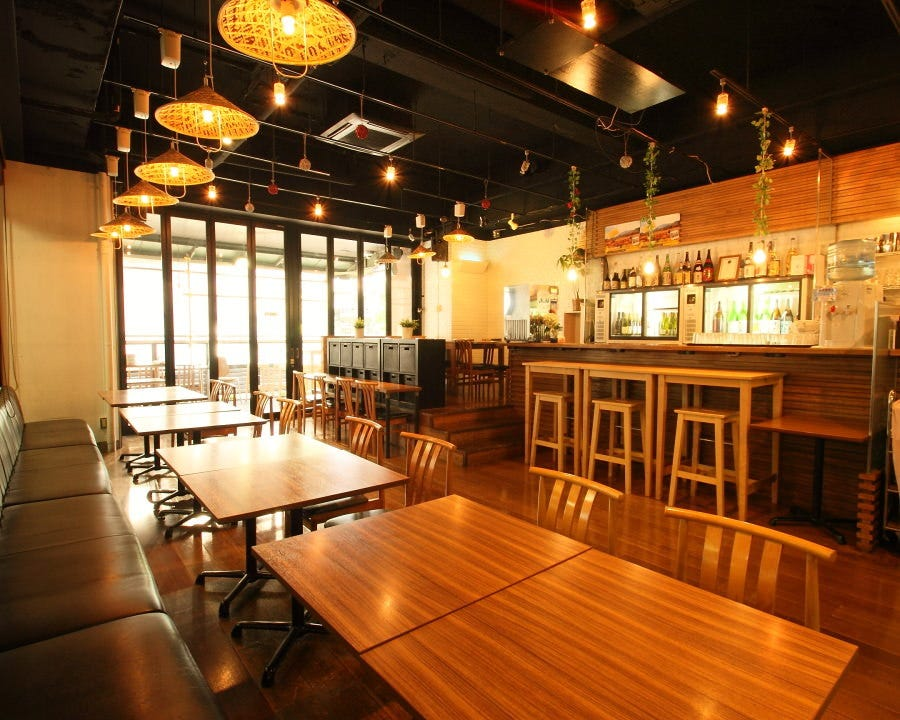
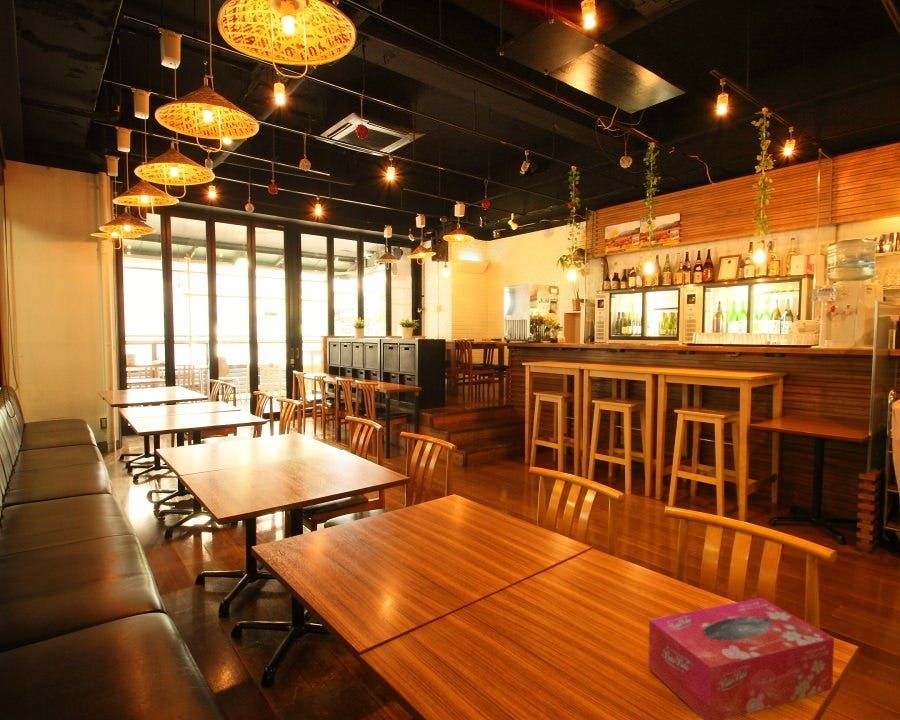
+ tissue box [647,597,835,720]
